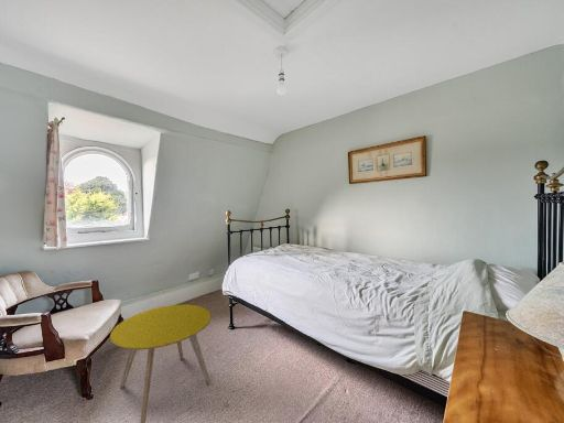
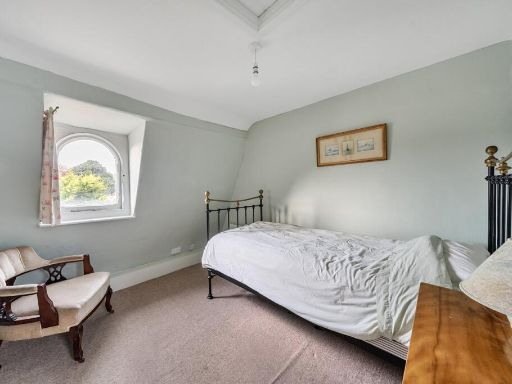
- side table [109,304,212,423]
